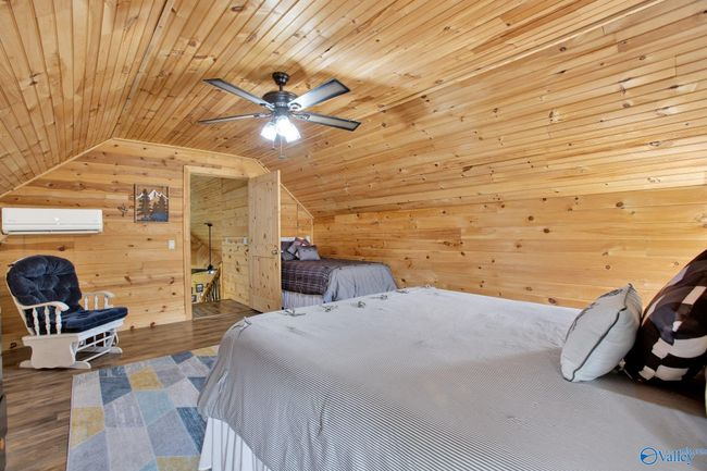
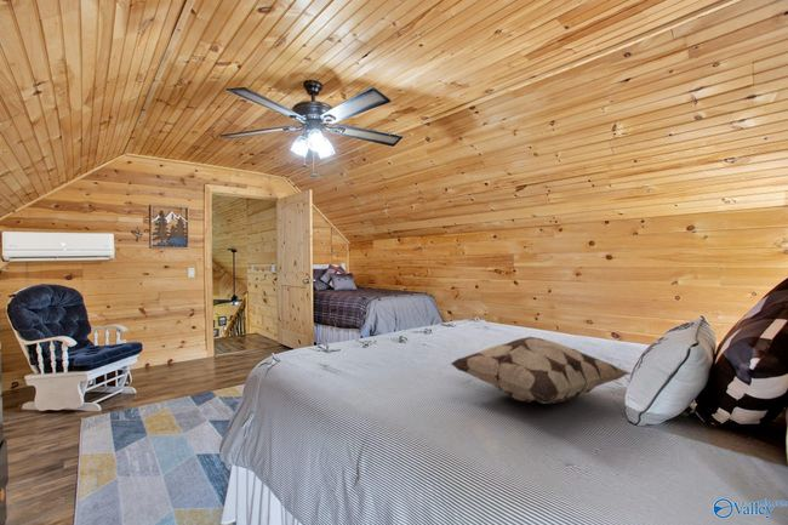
+ decorative pillow [450,336,632,405]
